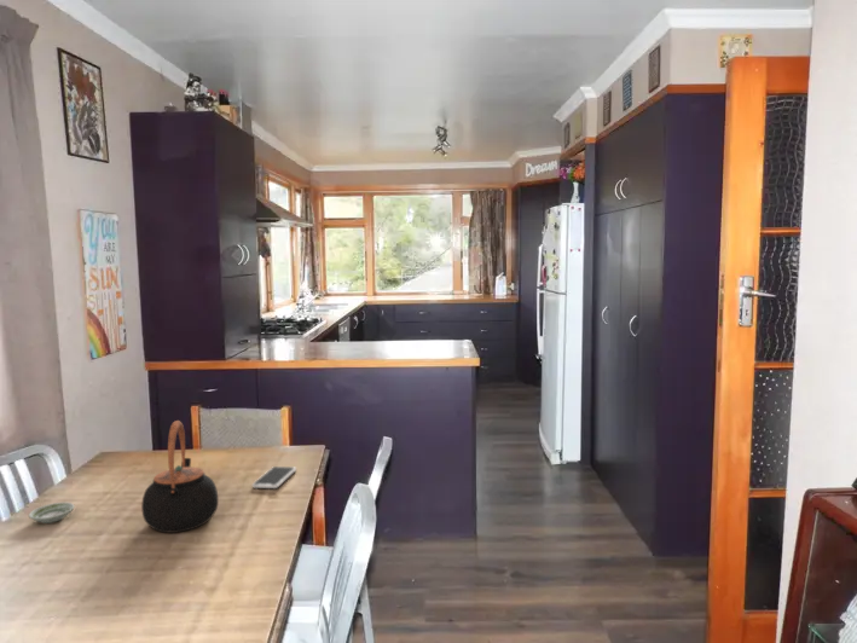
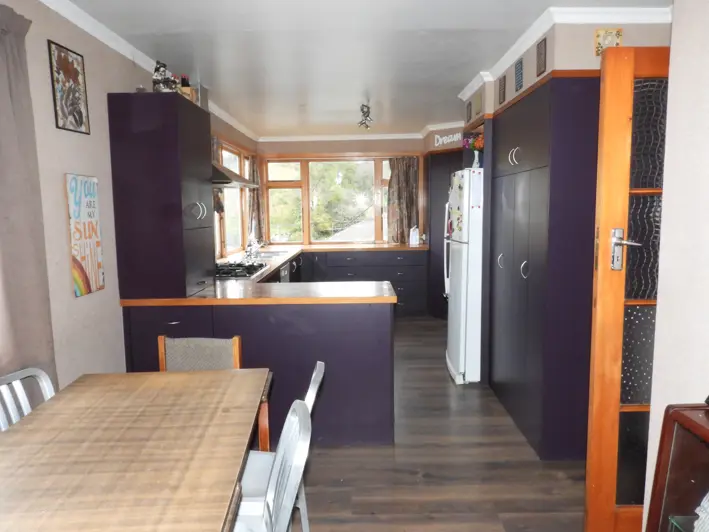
- saucer [28,502,75,525]
- teapot [140,419,219,534]
- smartphone [250,465,297,490]
